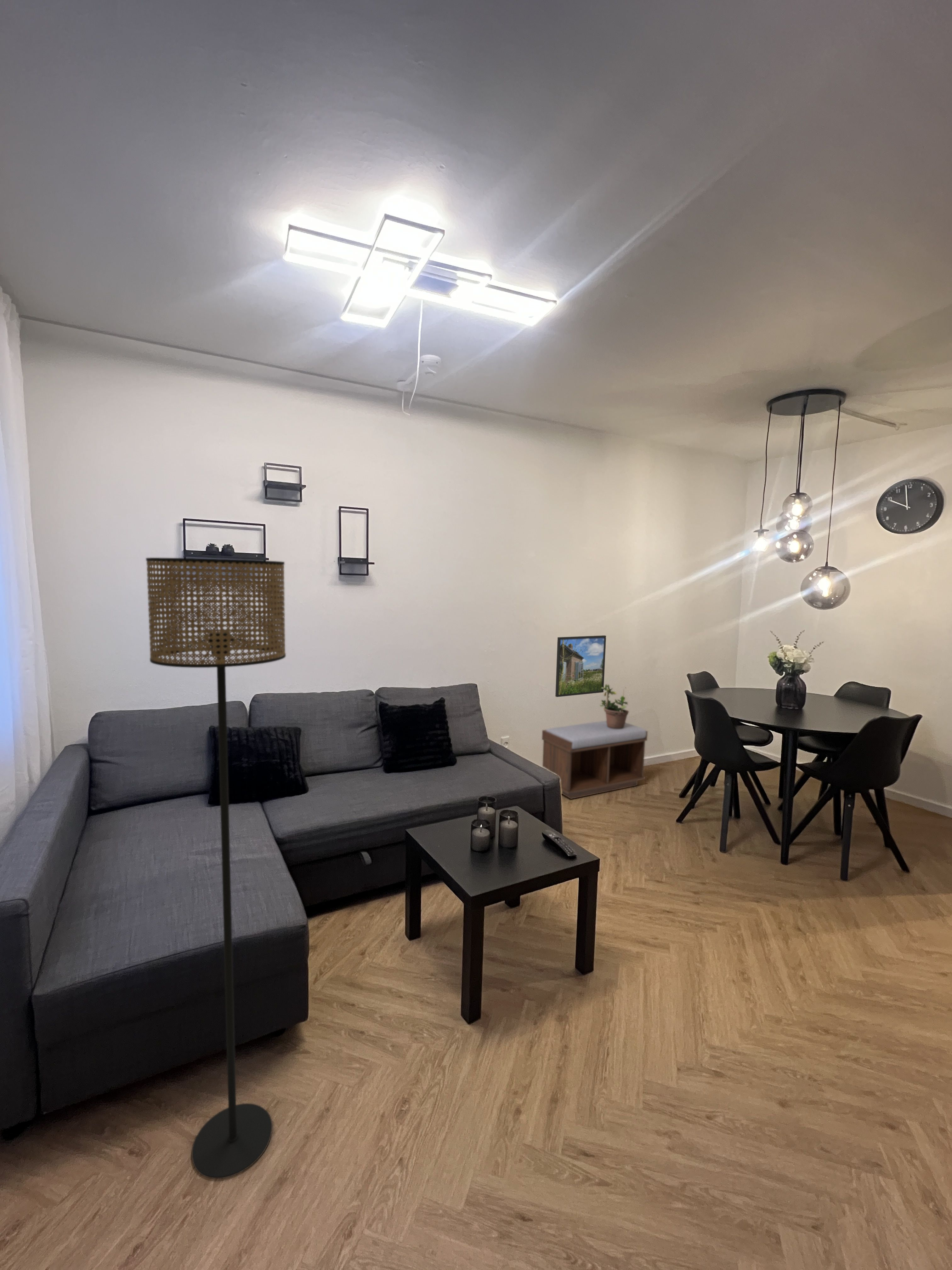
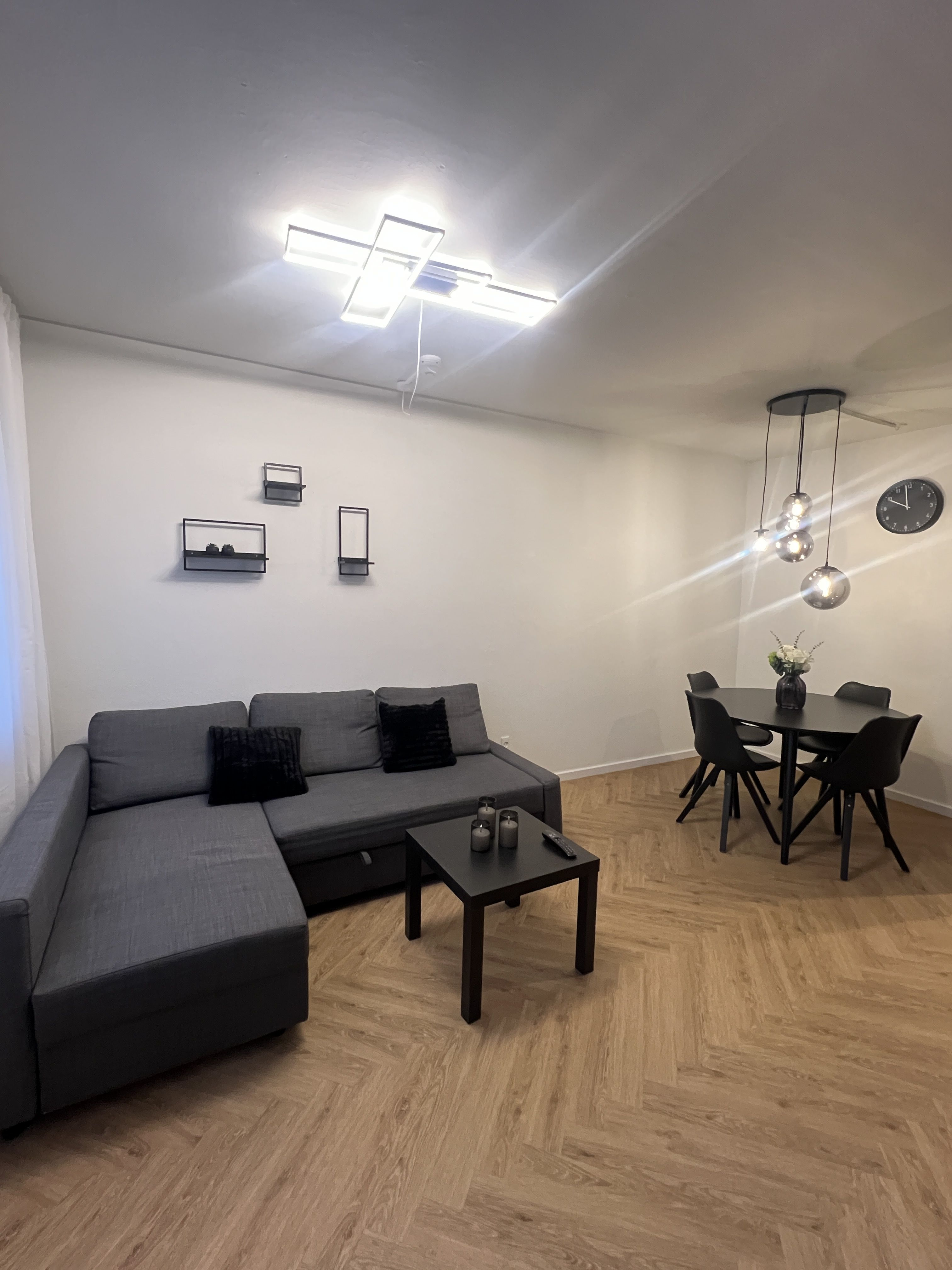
- potted plant [599,680,629,729]
- floor lamp [145,557,286,1179]
- bench [541,720,648,799]
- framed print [555,635,606,697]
